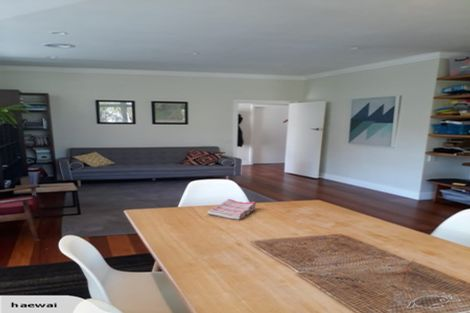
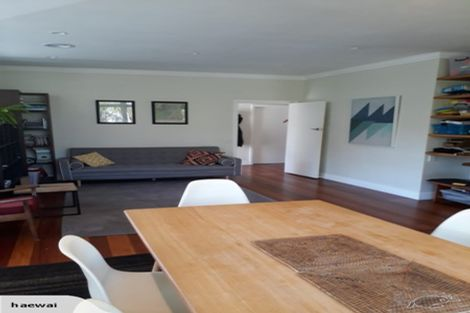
- dish towel [206,198,257,221]
